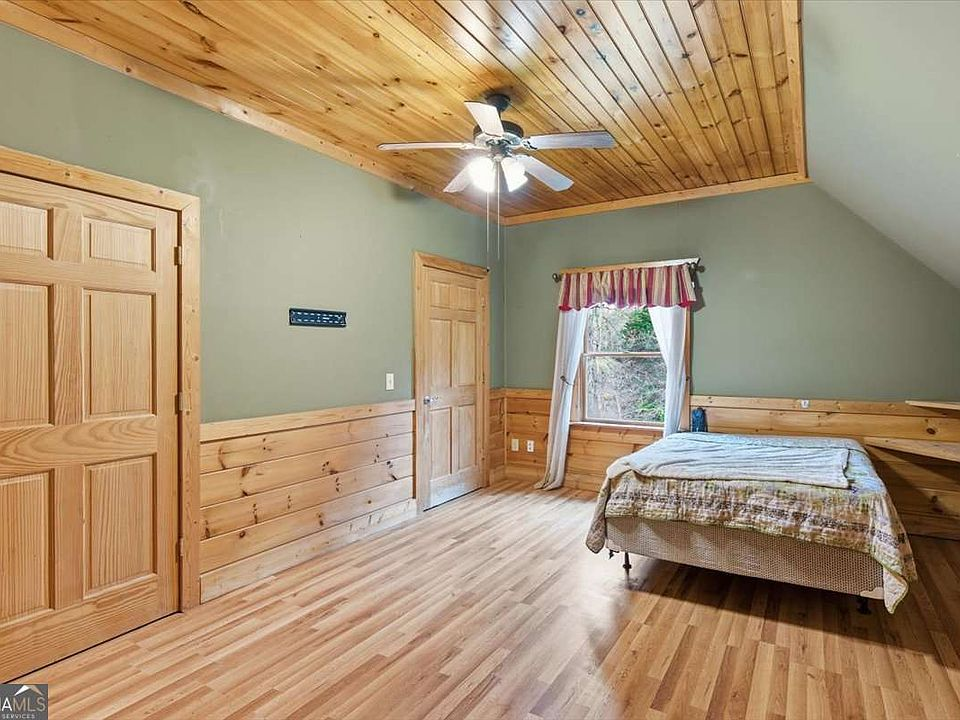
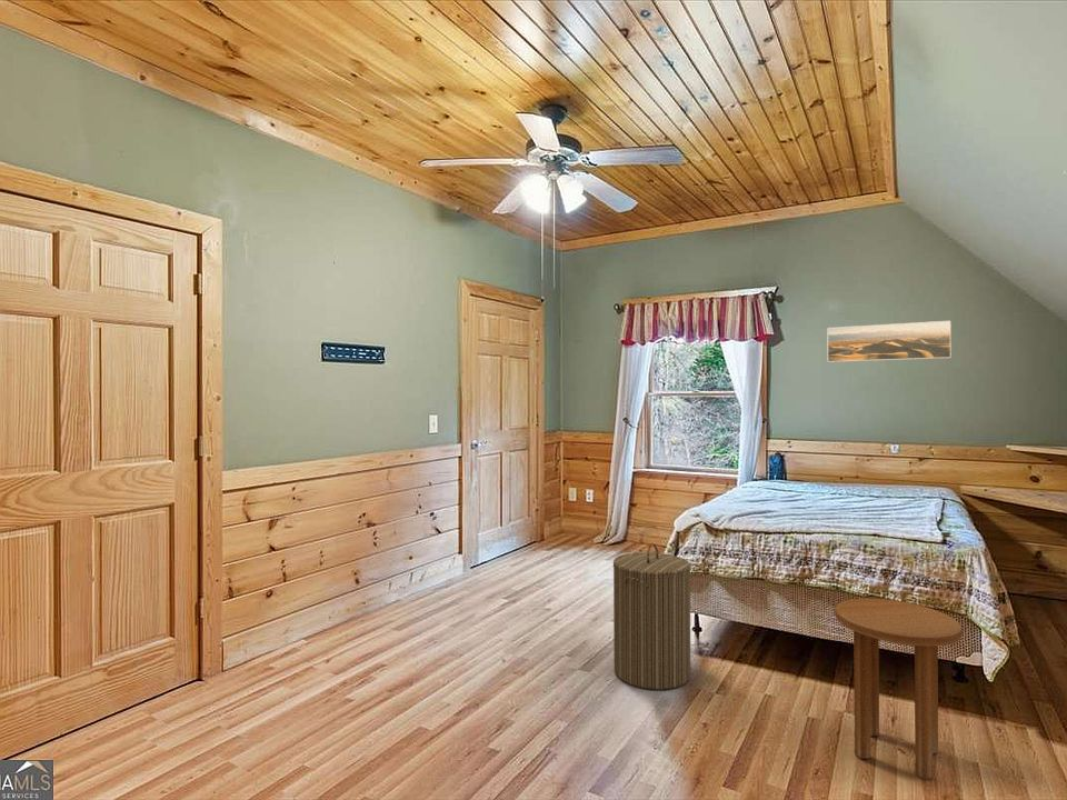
+ laundry hamper [612,542,691,691]
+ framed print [826,320,953,363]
+ side table [834,598,964,781]
